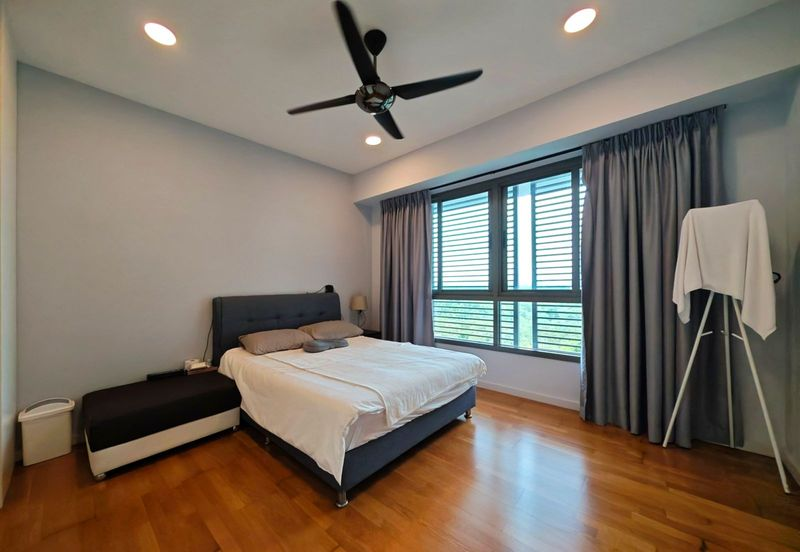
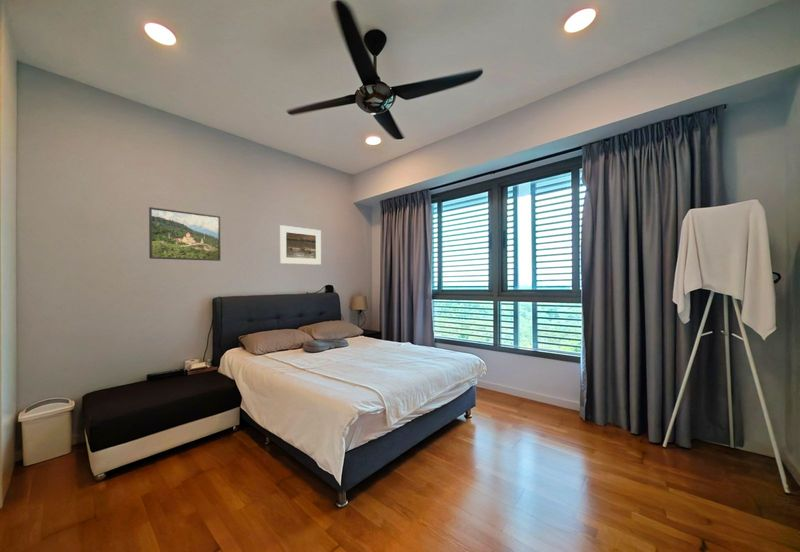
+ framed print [148,206,221,262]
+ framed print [279,224,322,266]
